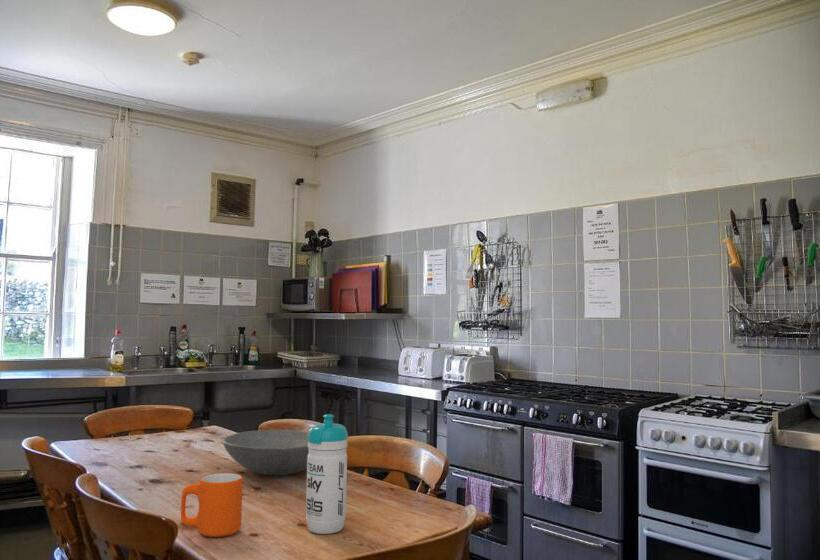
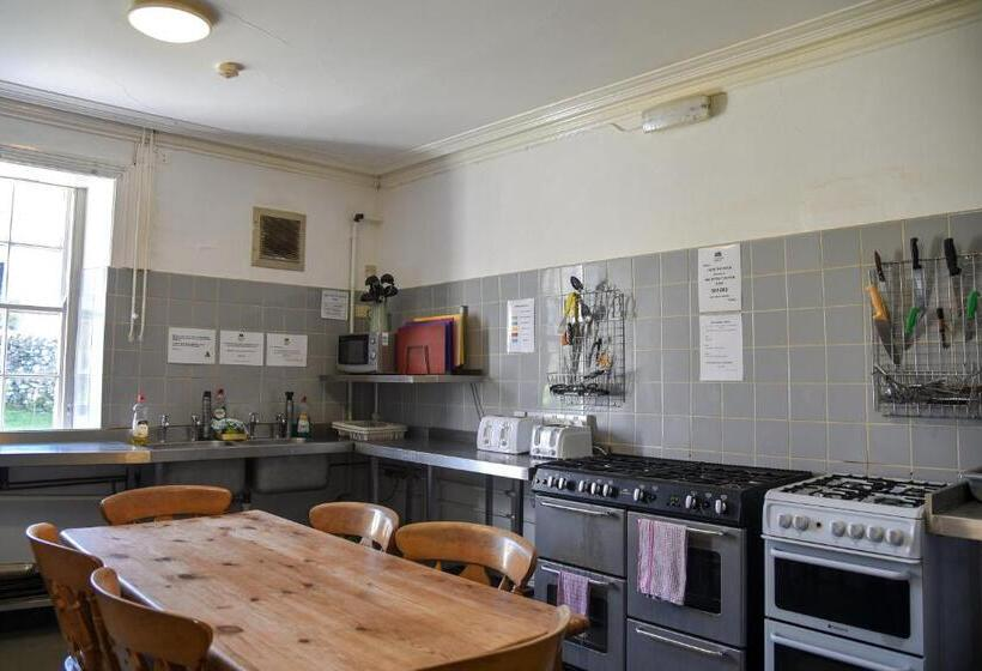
- mug [180,472,244,538]
- bowl [221,429,309,476]
- water bottle [305,413,349,535]
